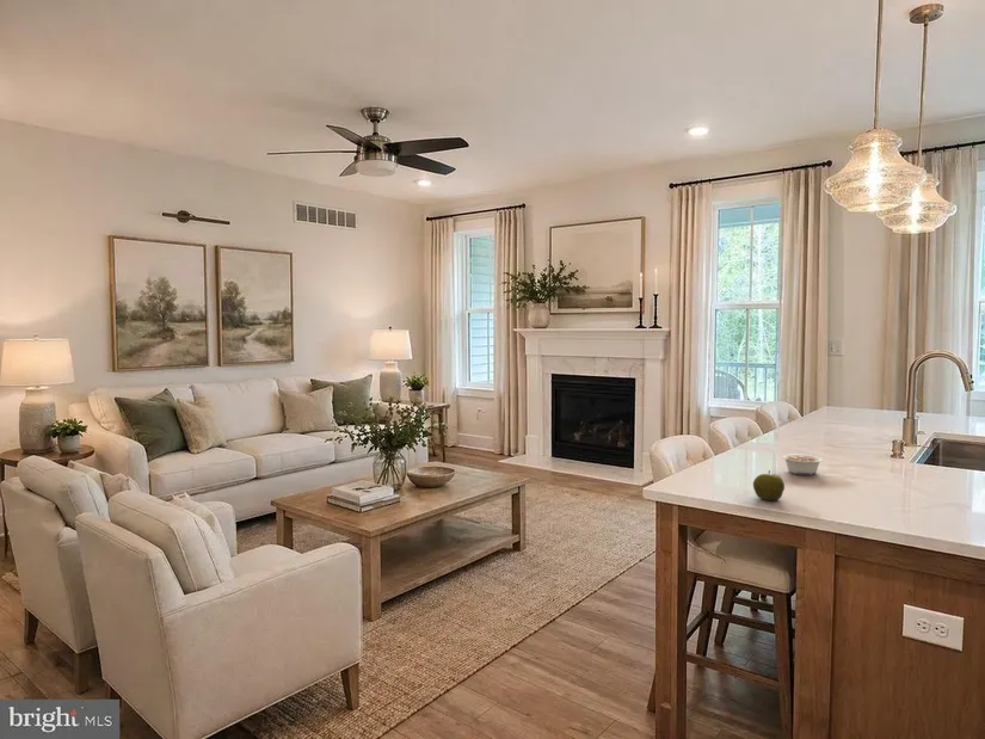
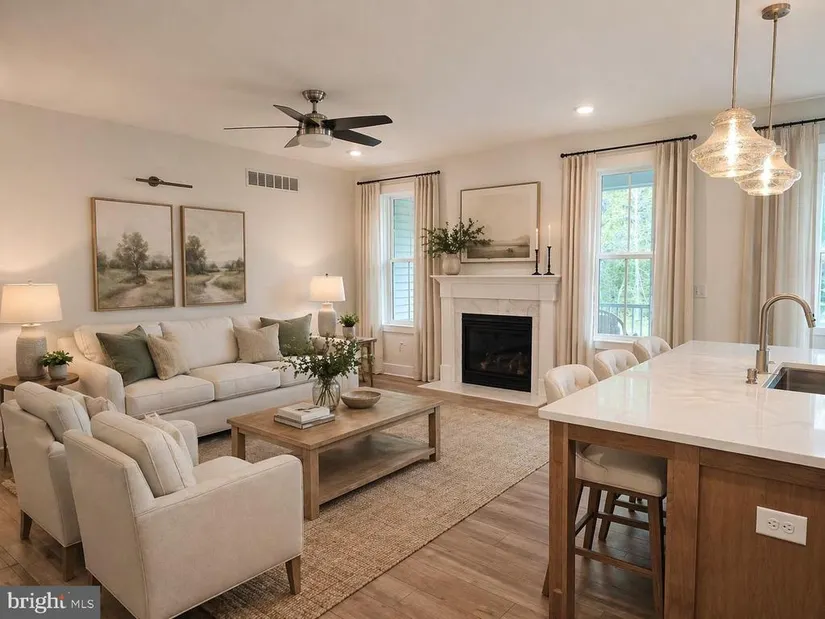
- legume [781,454,824,476]
- apple [752,469,786,501]
